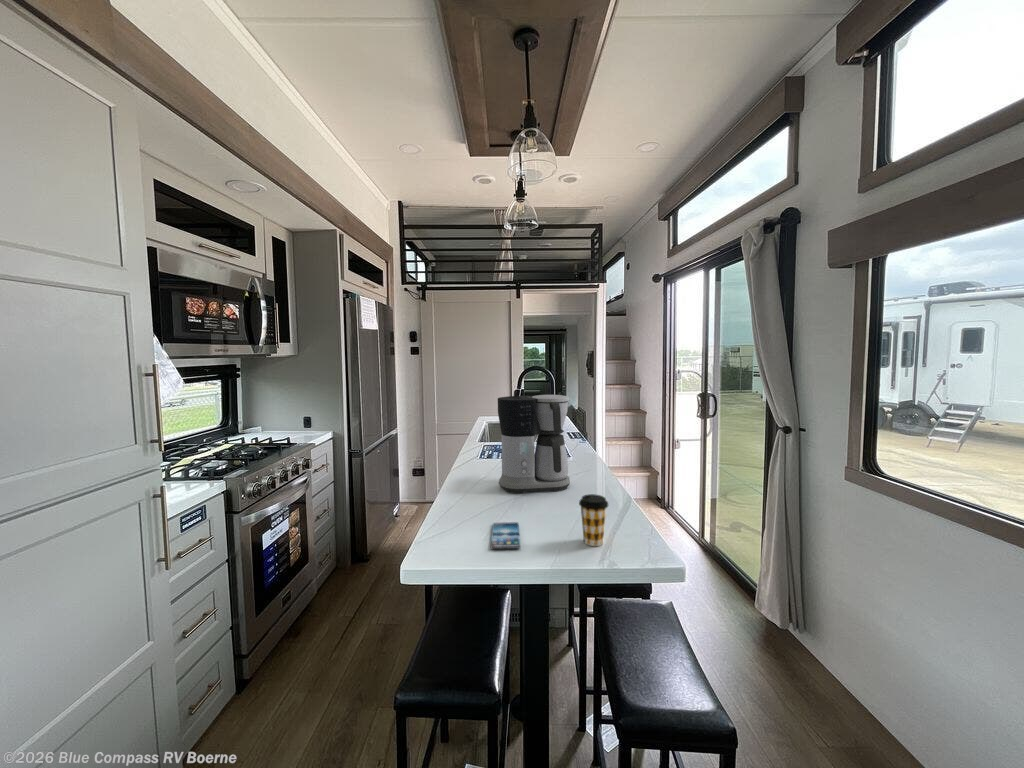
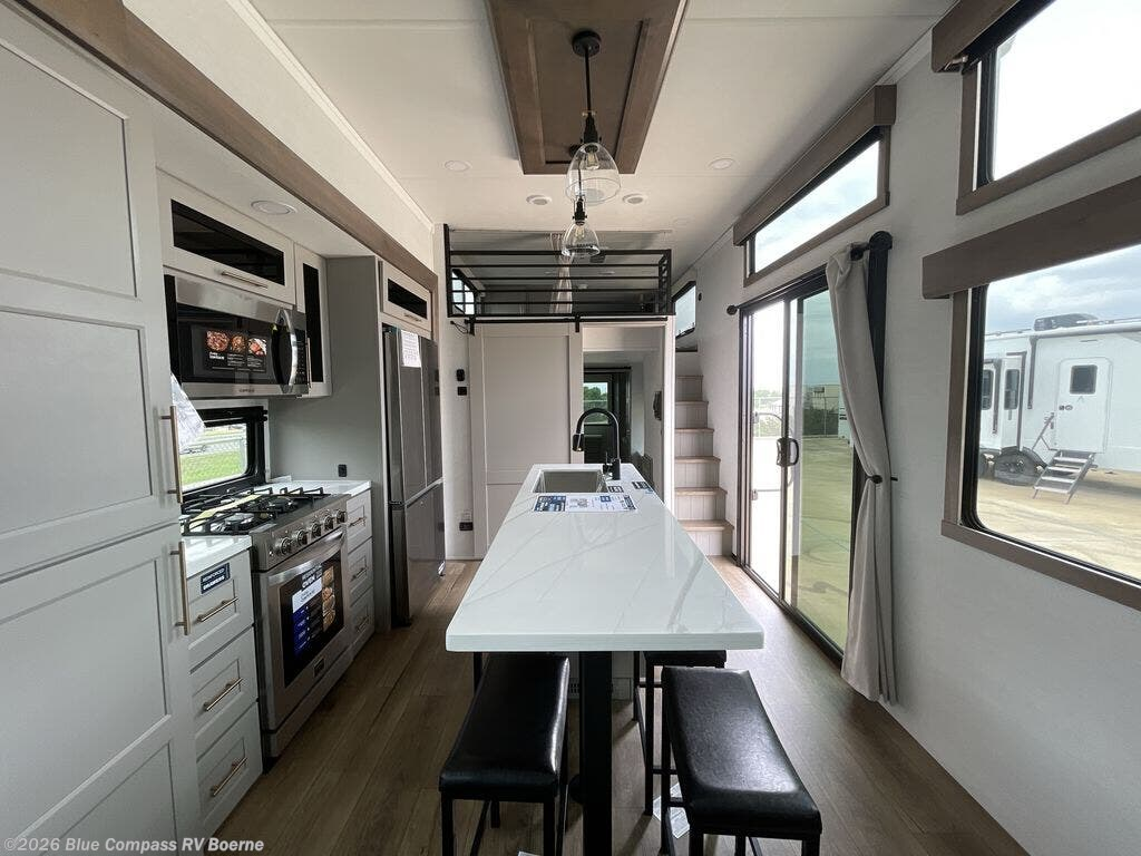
- coffee maker [497,394,571,494]
- coffee cup [578,493,609,547]
- smartphone [490,521,521,550]
